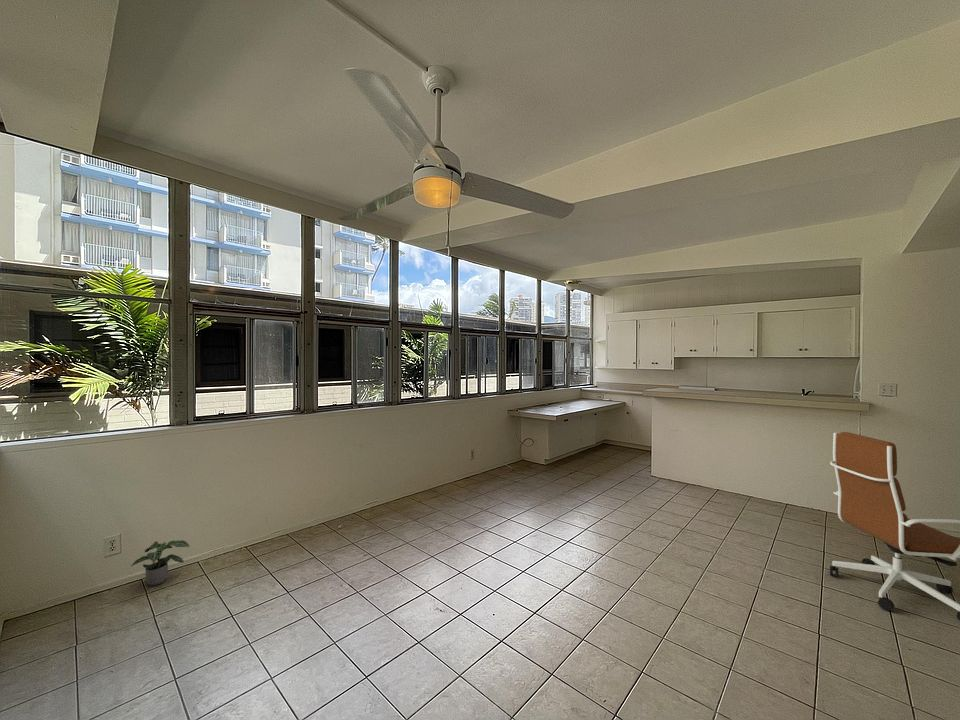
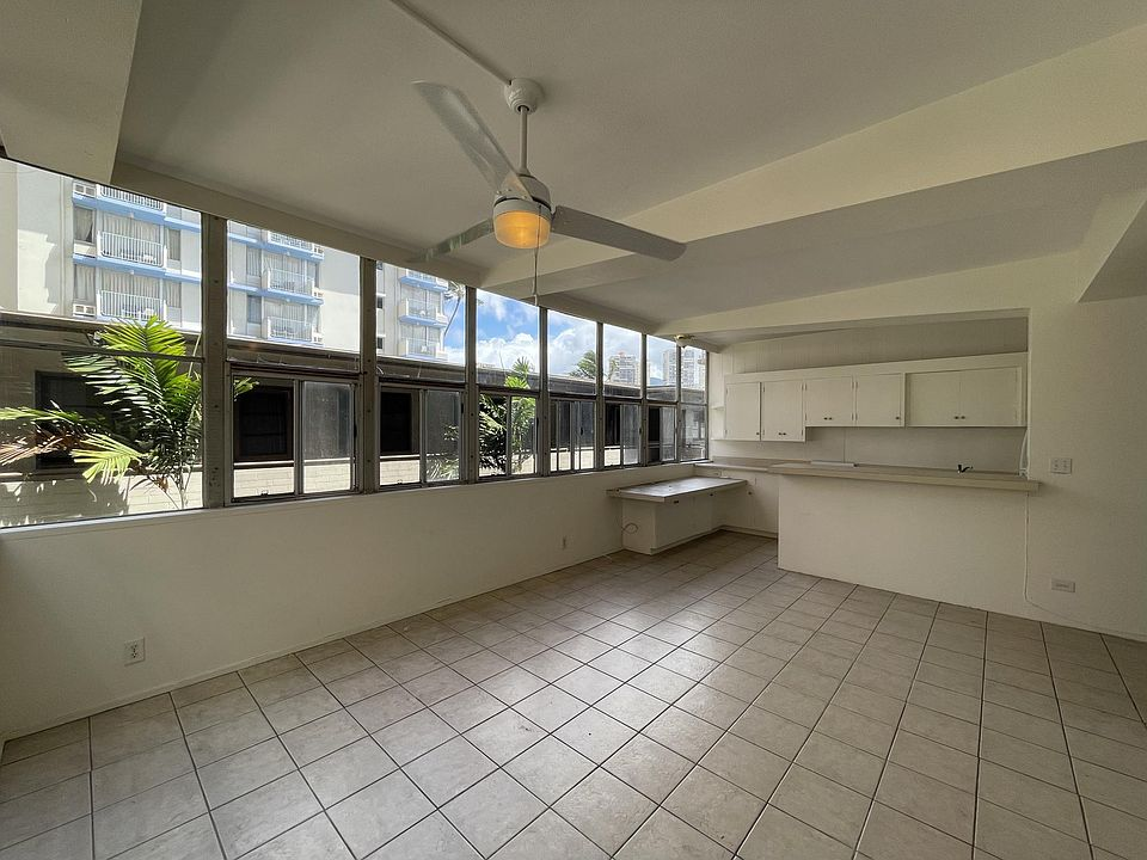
- potted plant [130,539,190,587]
- office chair [829,431,960,621]
